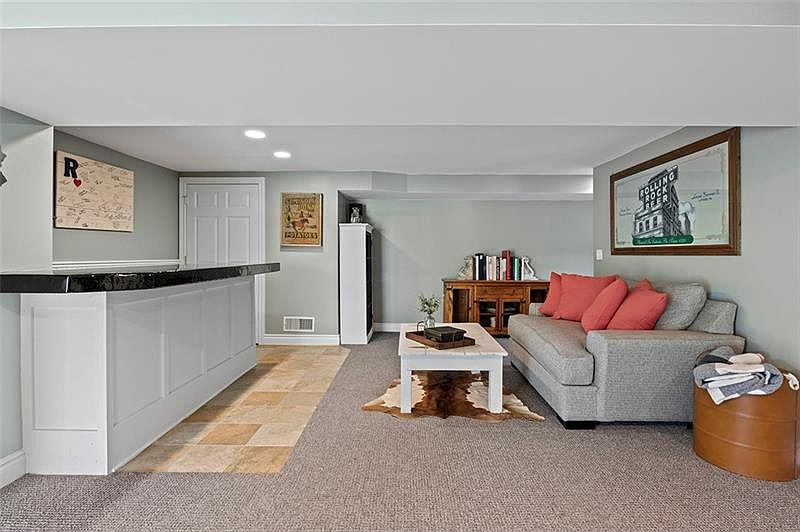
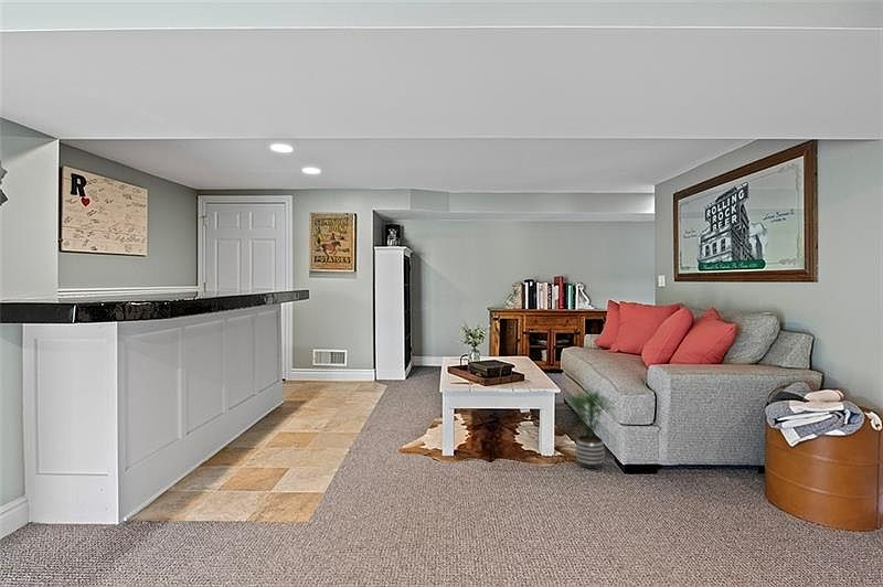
+ potted plant [561,386,618,470]
